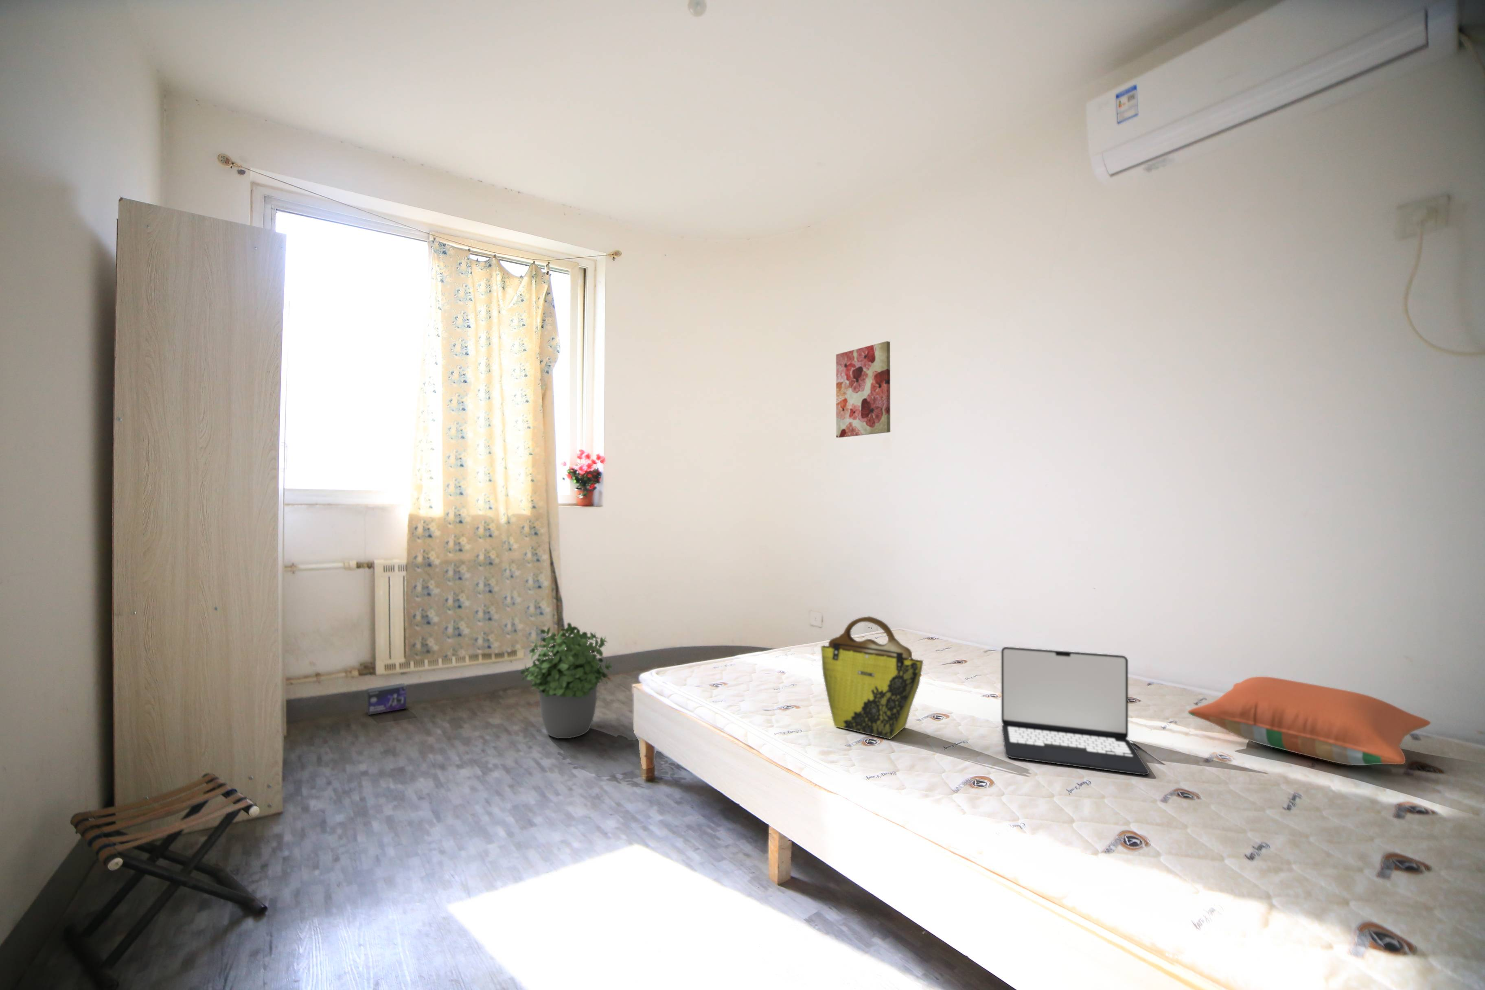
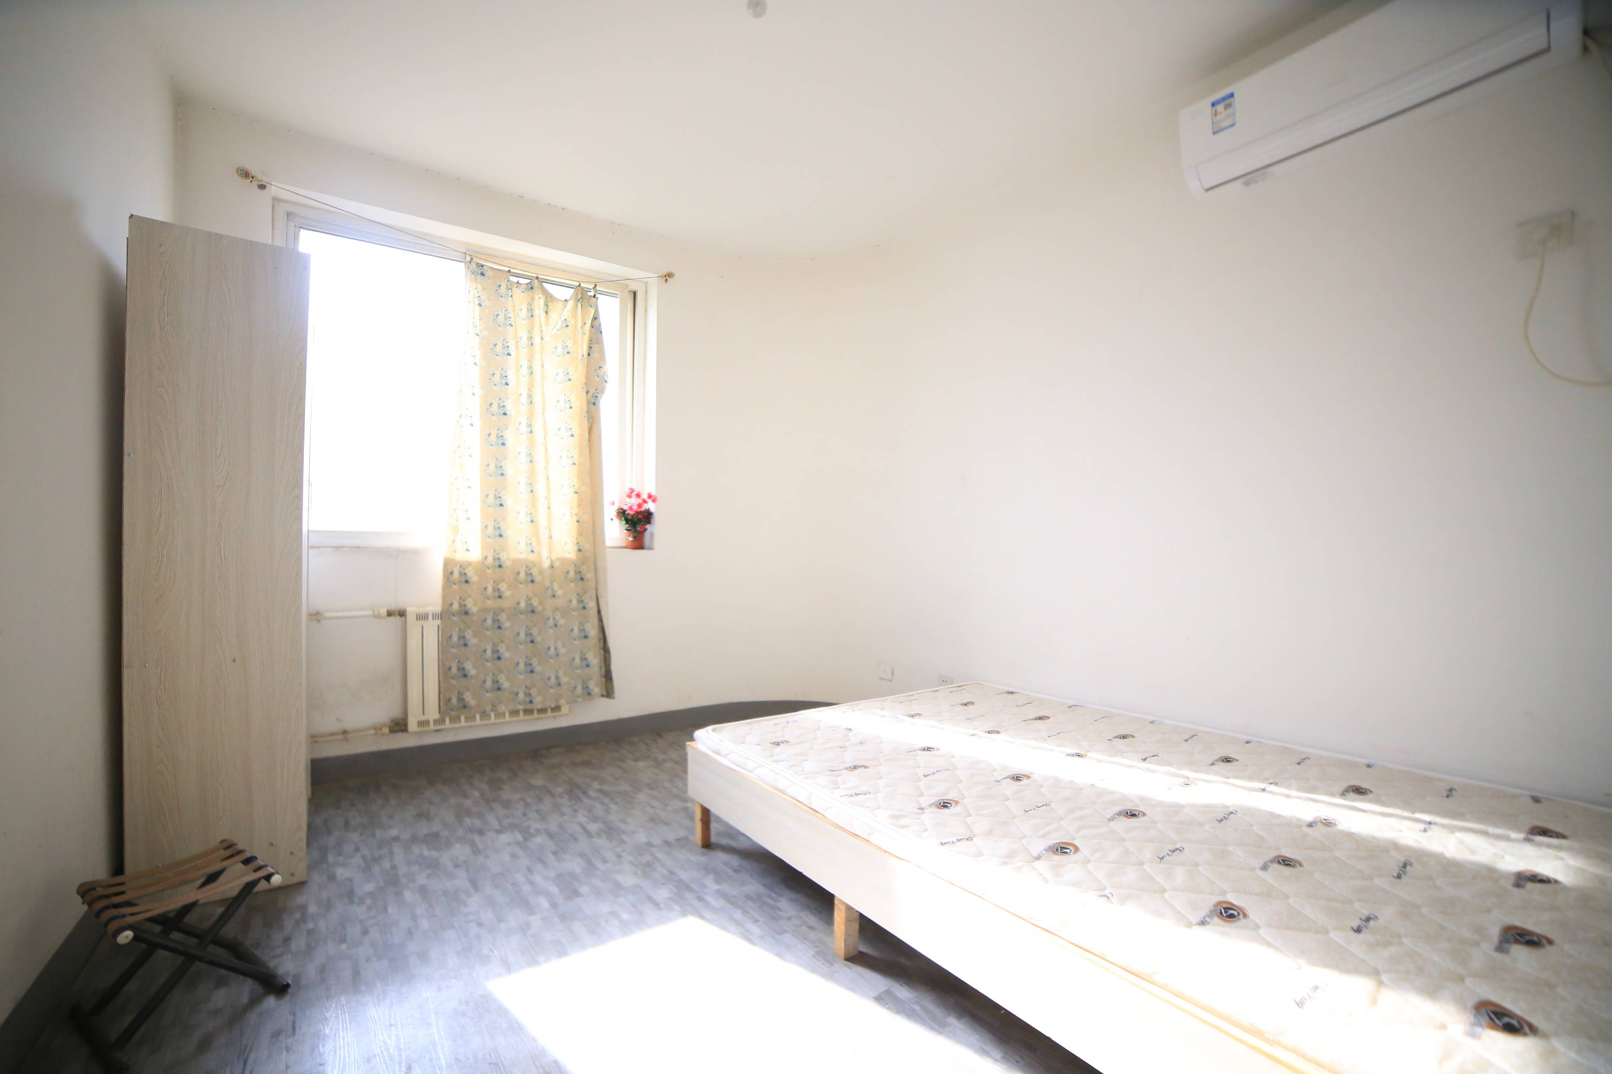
- box [367,683,407,716]
- potted plant [520,622,613,739]
- tote bag [821,615,924,739]
- laptop [1001,646,1149,776]
- wall art [835,340,891,438]
- pillow [1188,676,1431,766]
